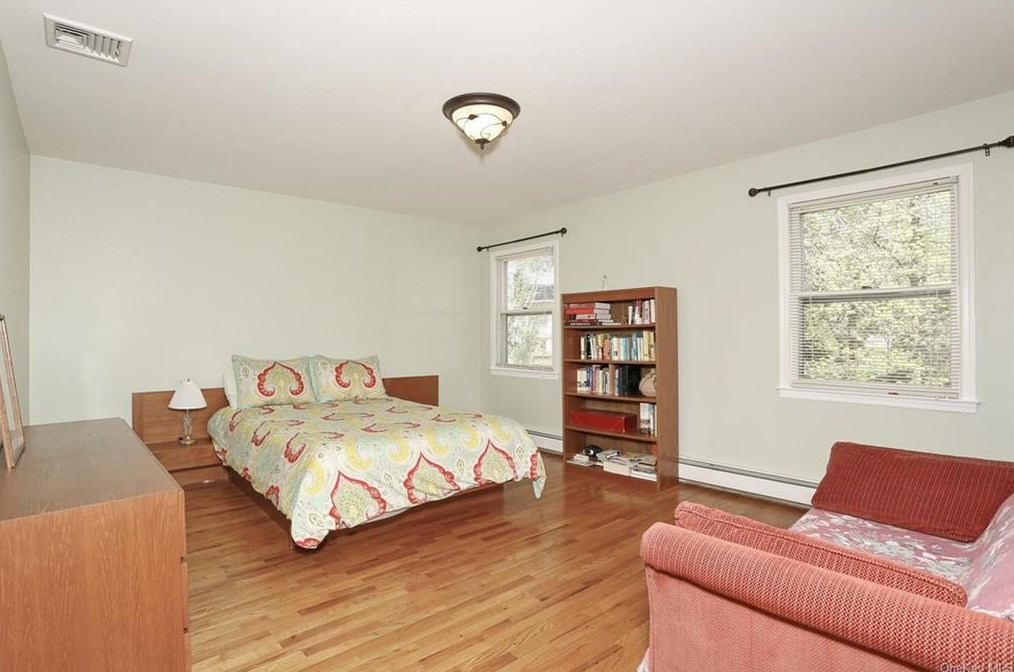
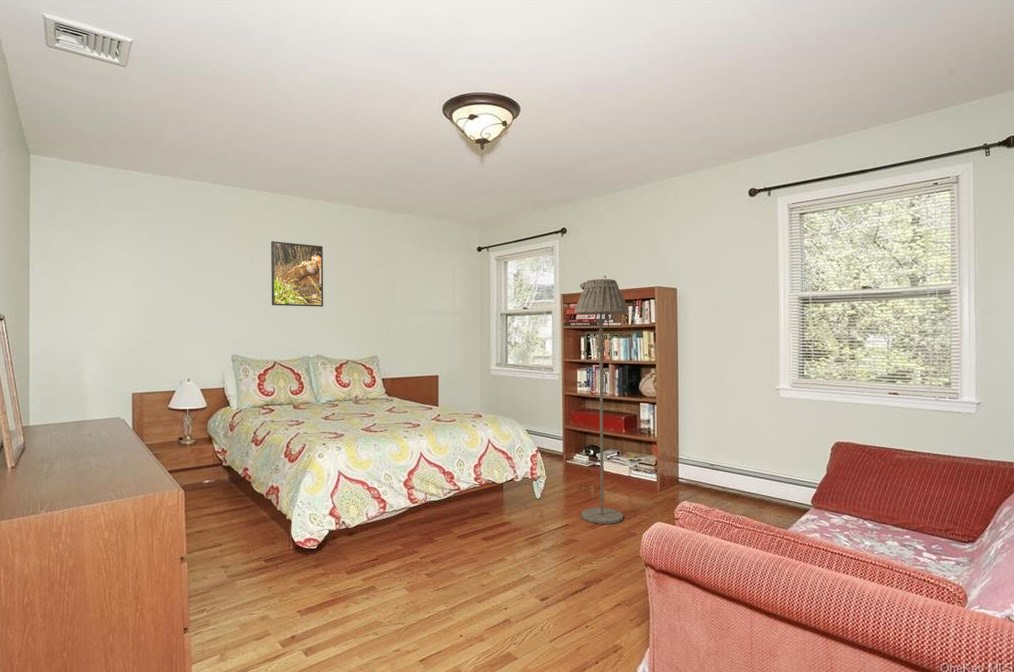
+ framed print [270,240,324,308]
+ floor lamp [574,278,629,525]
